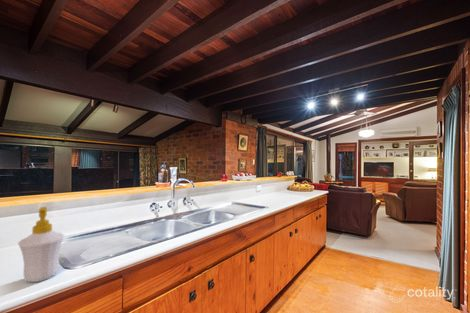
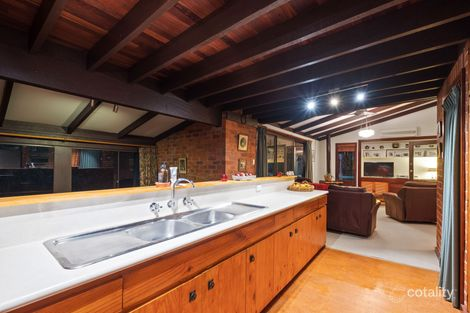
- soap bottle [17,206,65,283]
